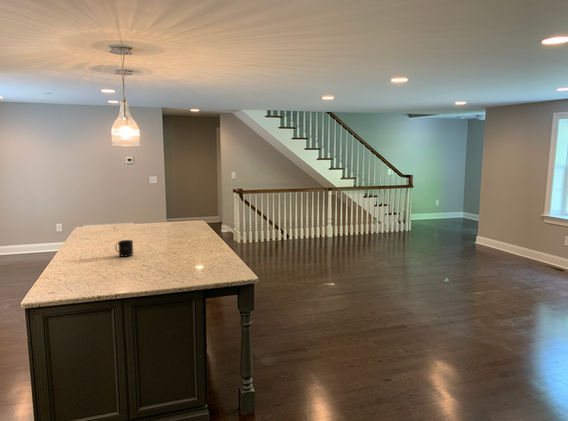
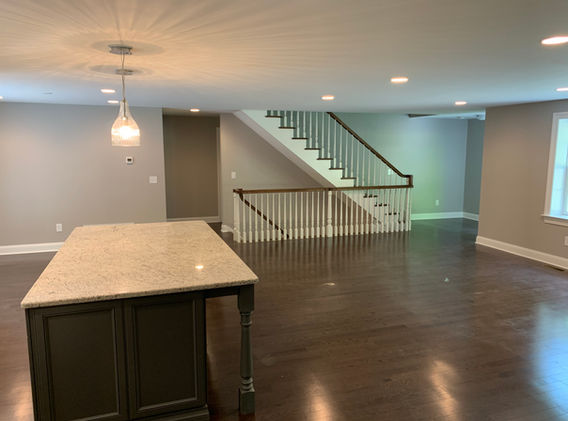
- mug [114,239,134,258]
